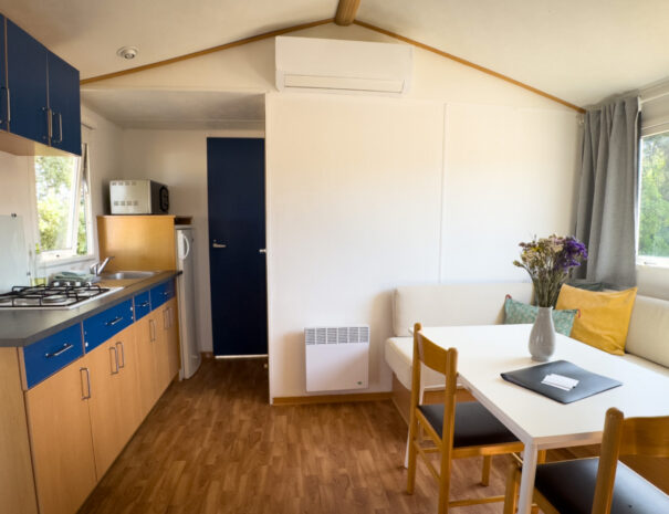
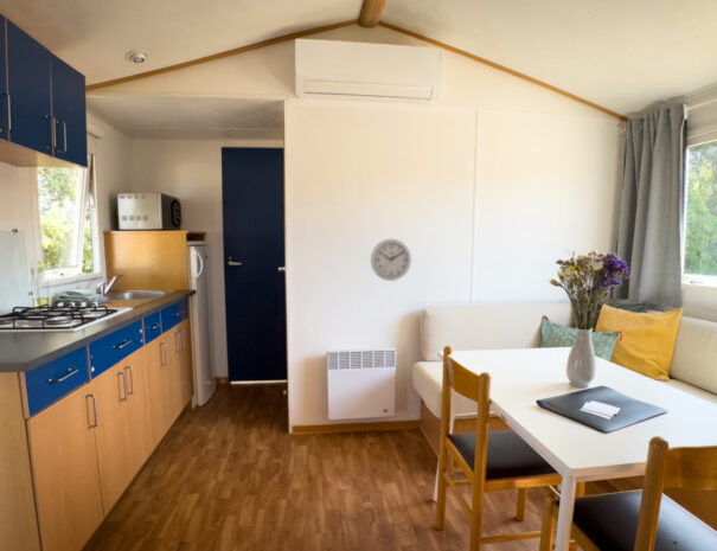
+ wall clock [370,238,412,282]
